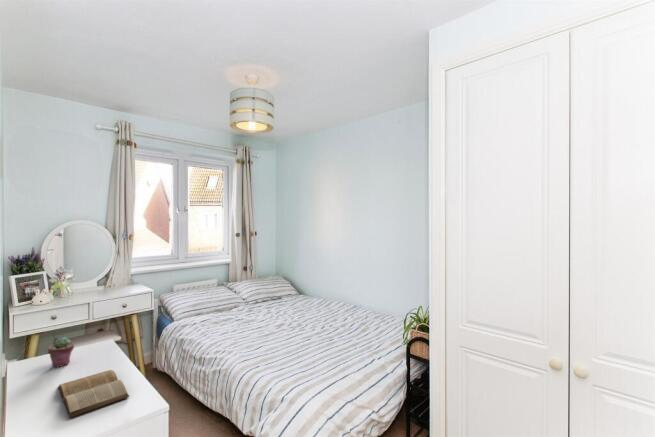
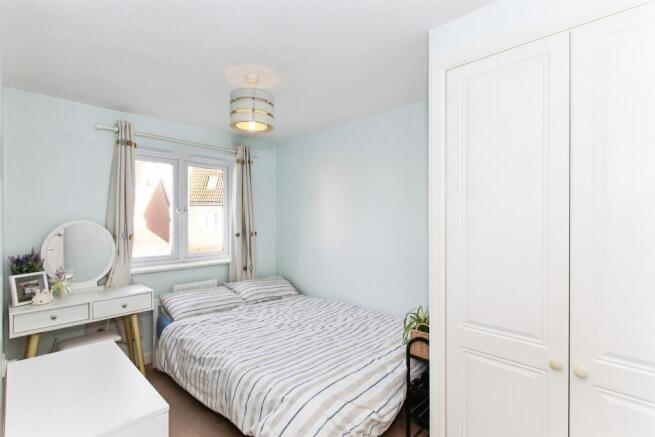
- book [57,369,130,419]
- potted succulent [47,336,75,368]
